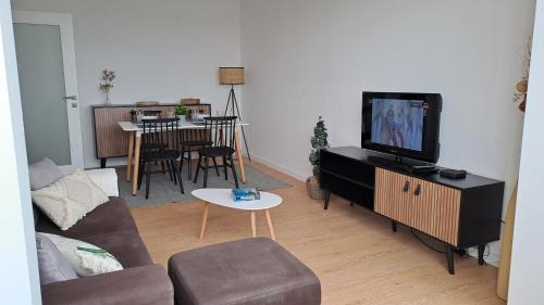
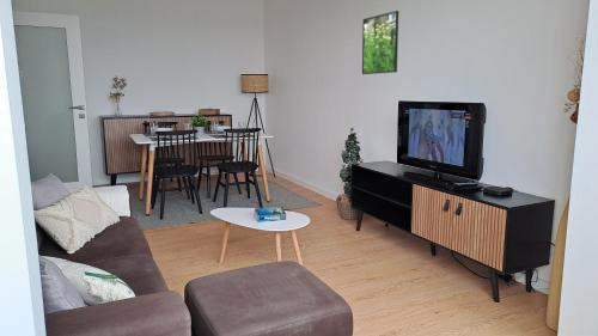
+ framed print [361,10,399,75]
